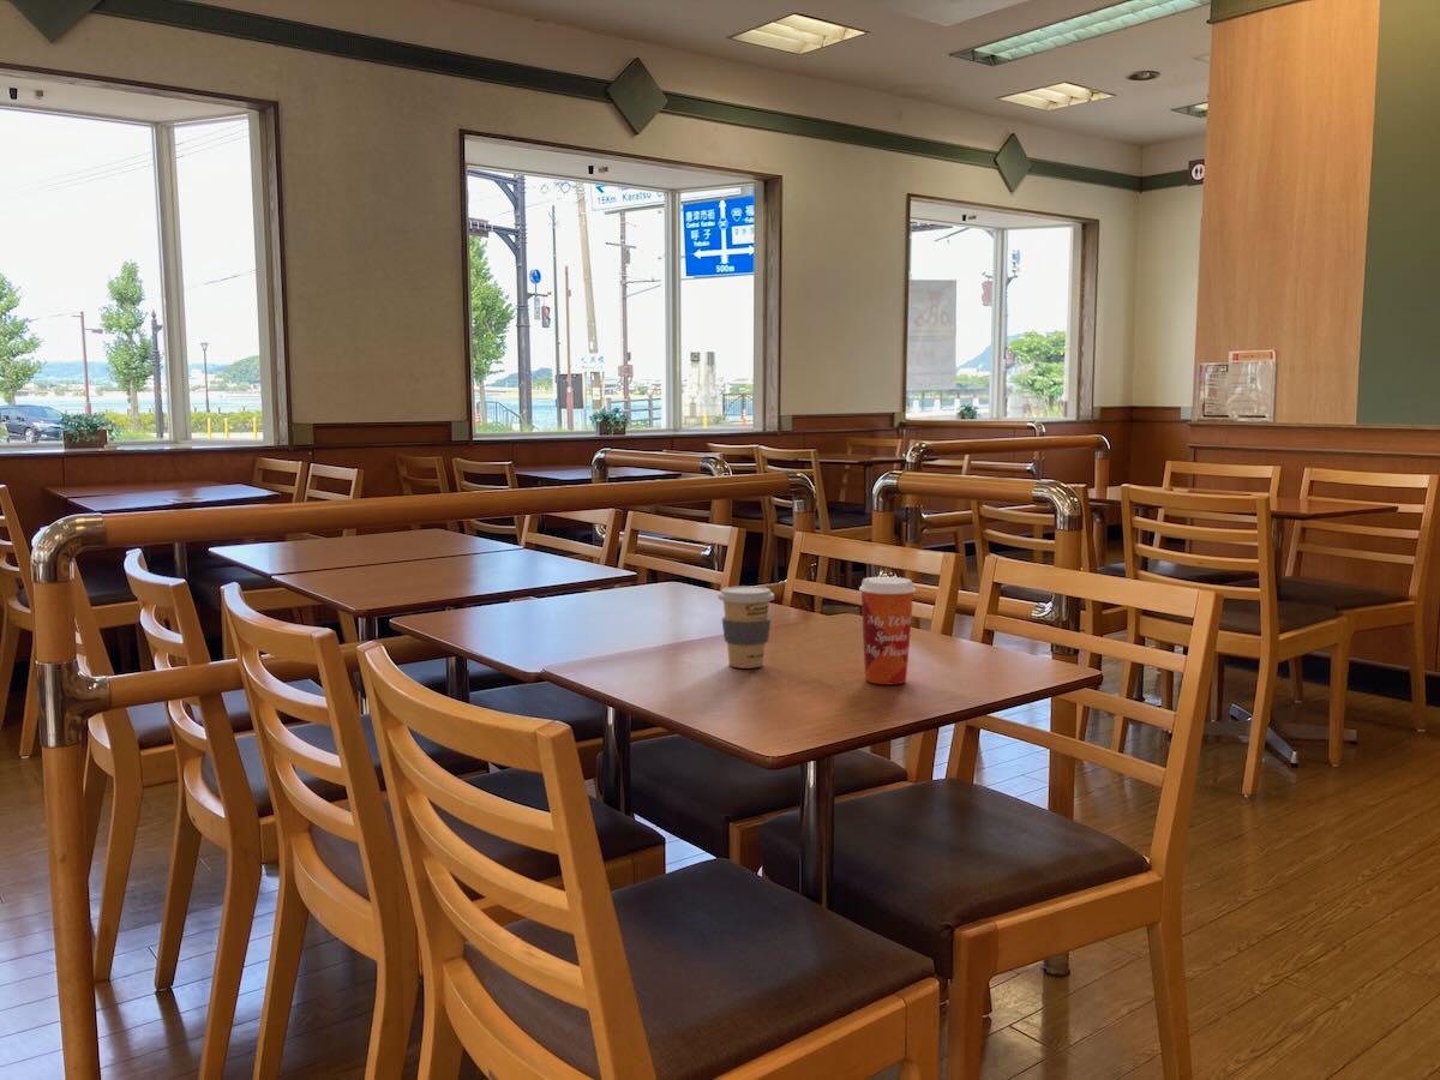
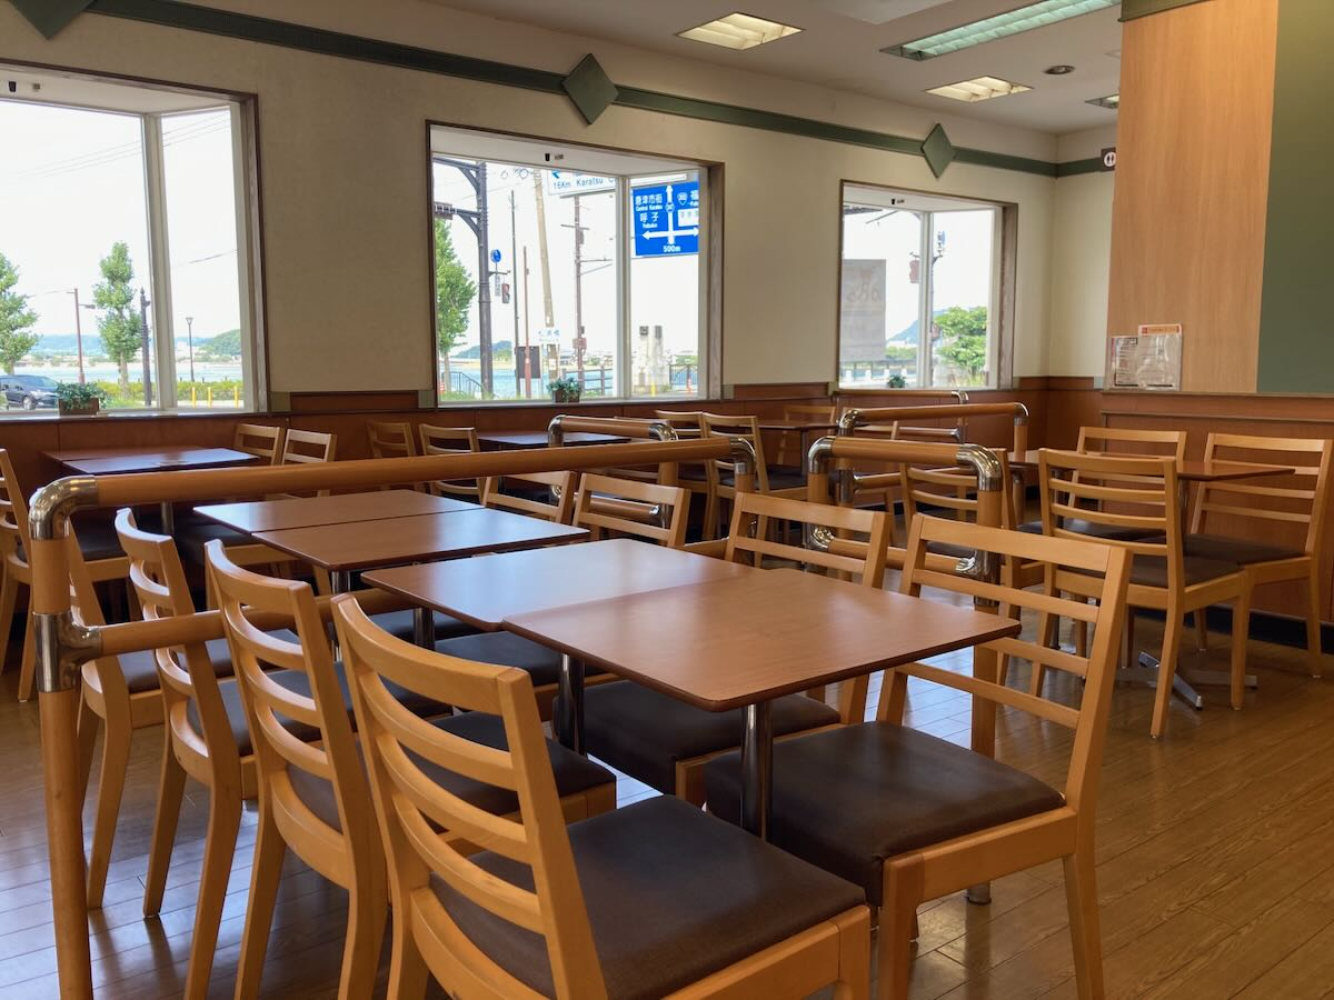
- coffee cup [716,584,775,670]
- paper cup [858,576,918,685]
